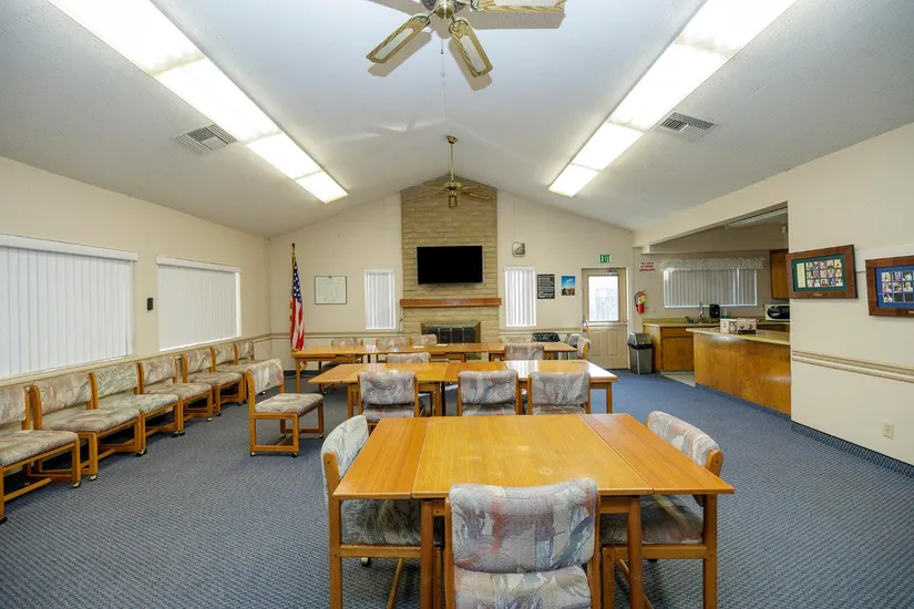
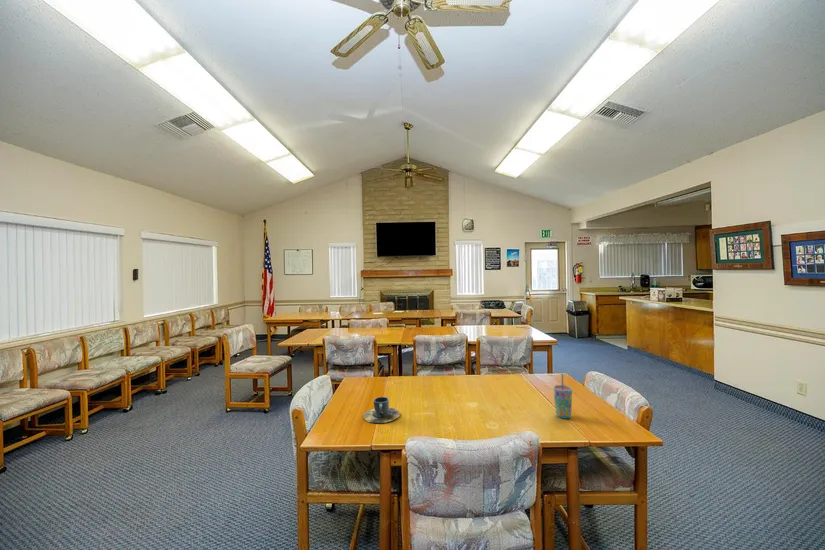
+ cup [362,396,401,424]
+ cup [552,373,573,419]
